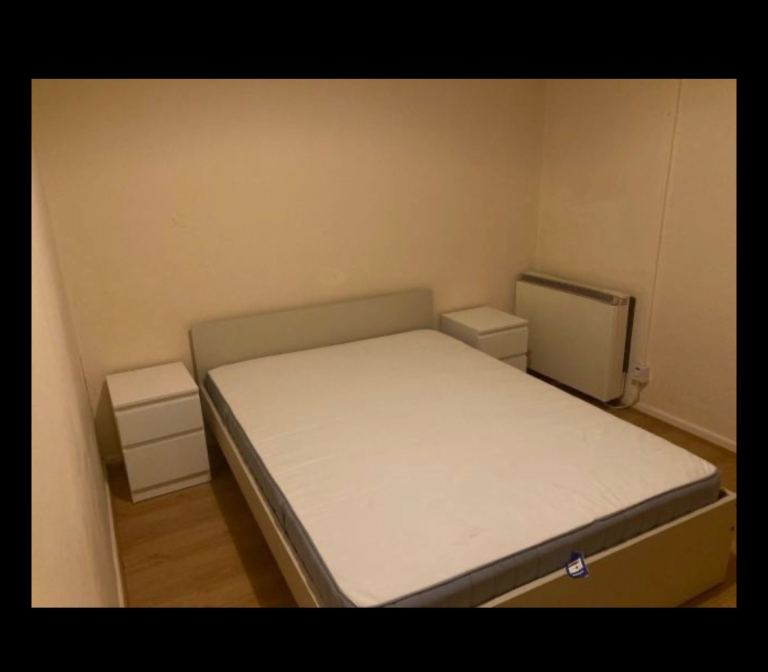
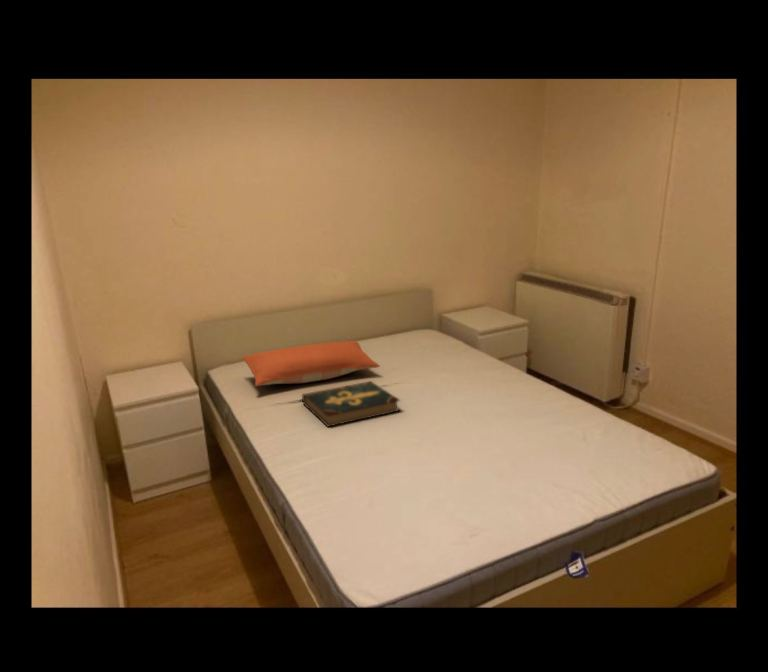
+ pillow [241,340,381,387]
+ book [301,380,401,428]
